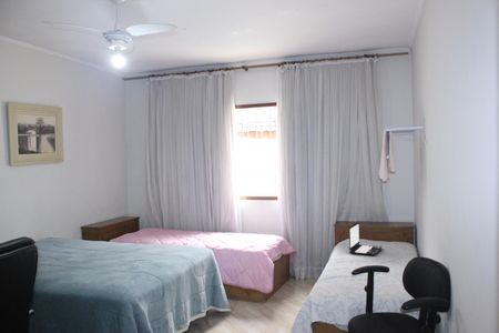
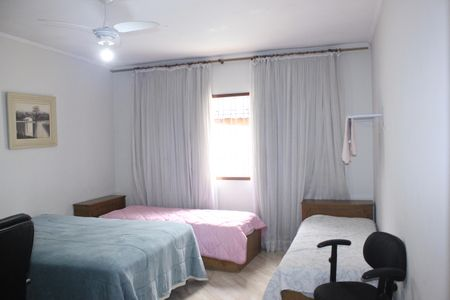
- laptop [348,221,384,256]
